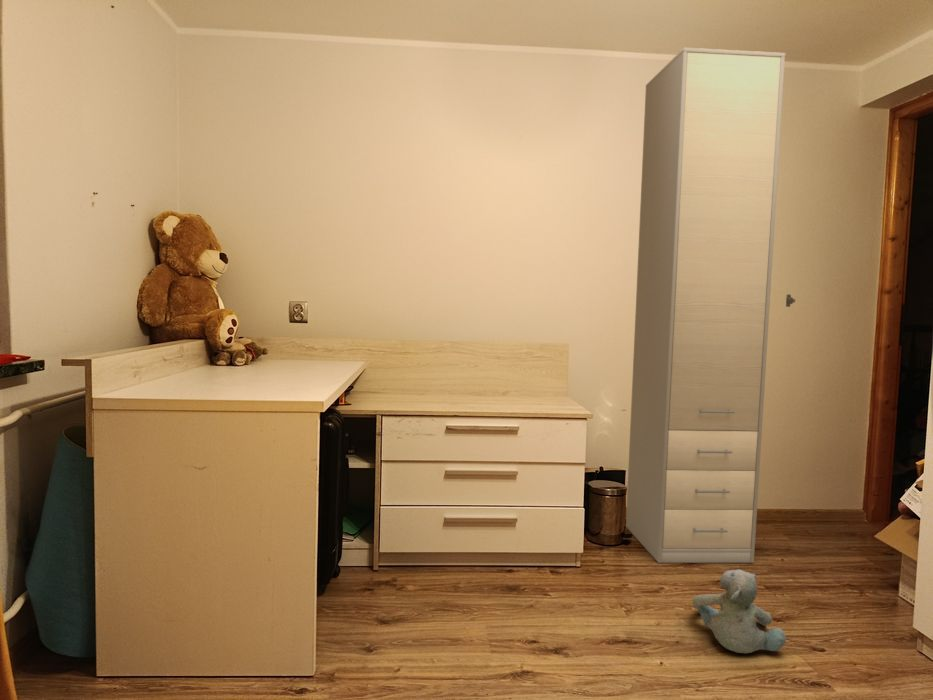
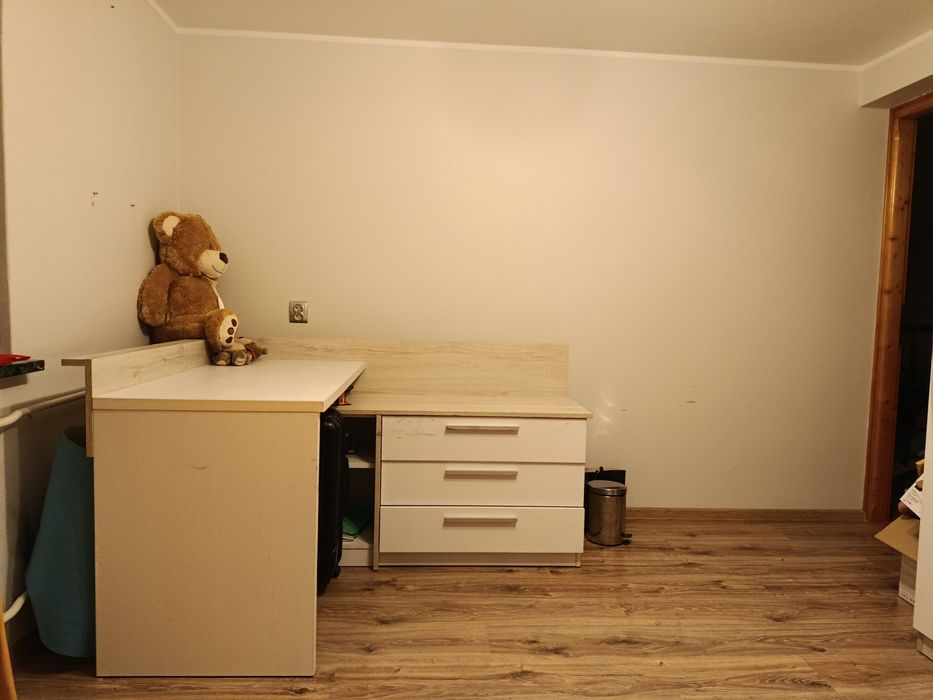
- plush toy [691,568,787,654]
- wardrobe [625,47,796,564]
